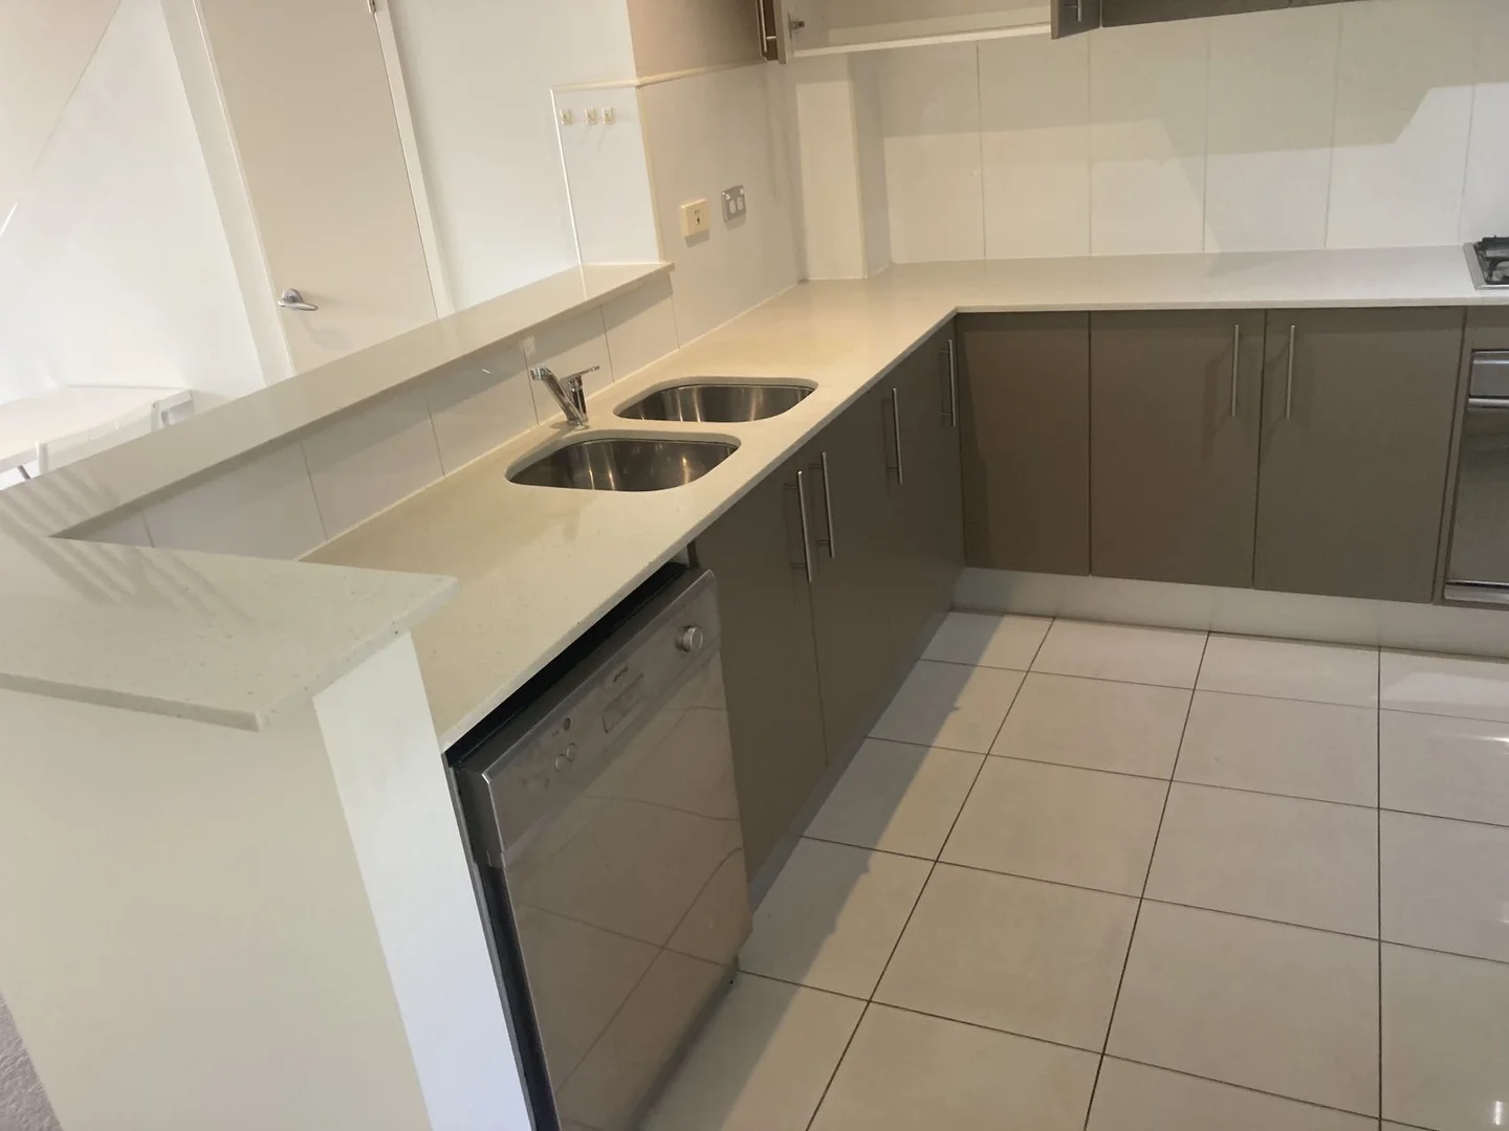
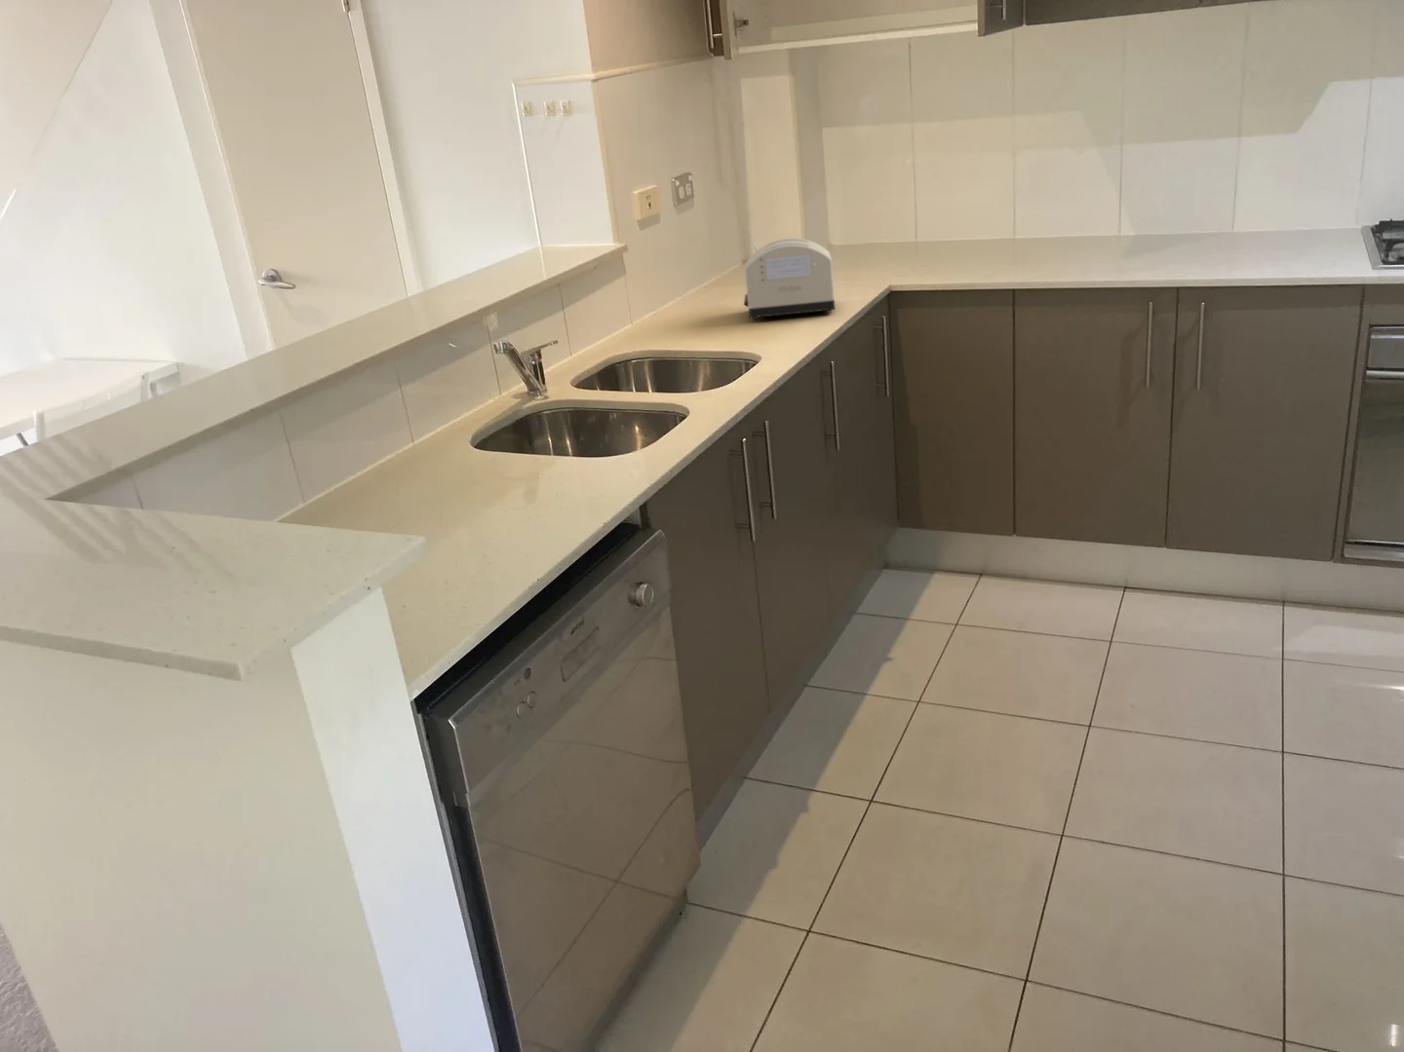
+ toaster [743,236,837,320]
